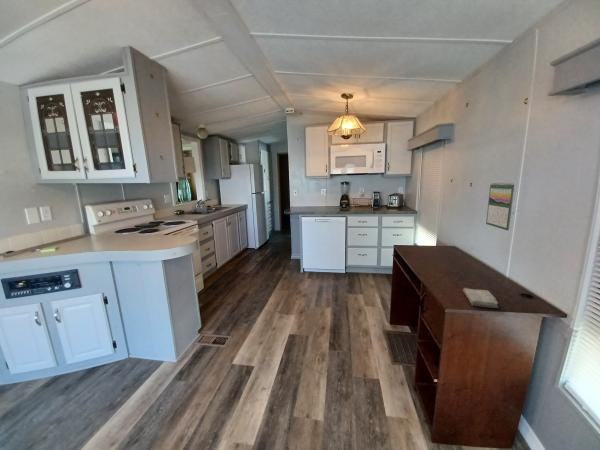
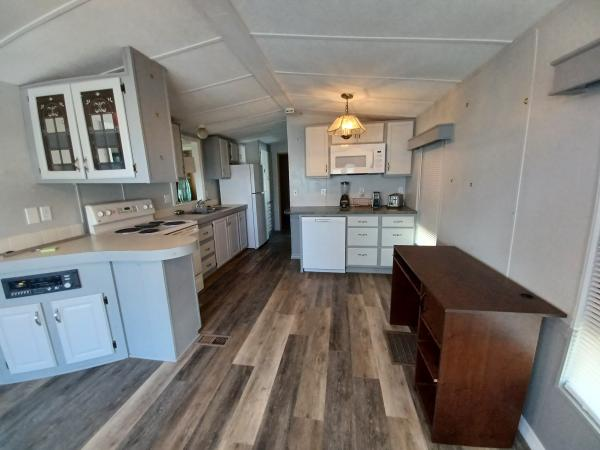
- washcloth [462,287,499,309]
- calendar [485,182,515,232]
